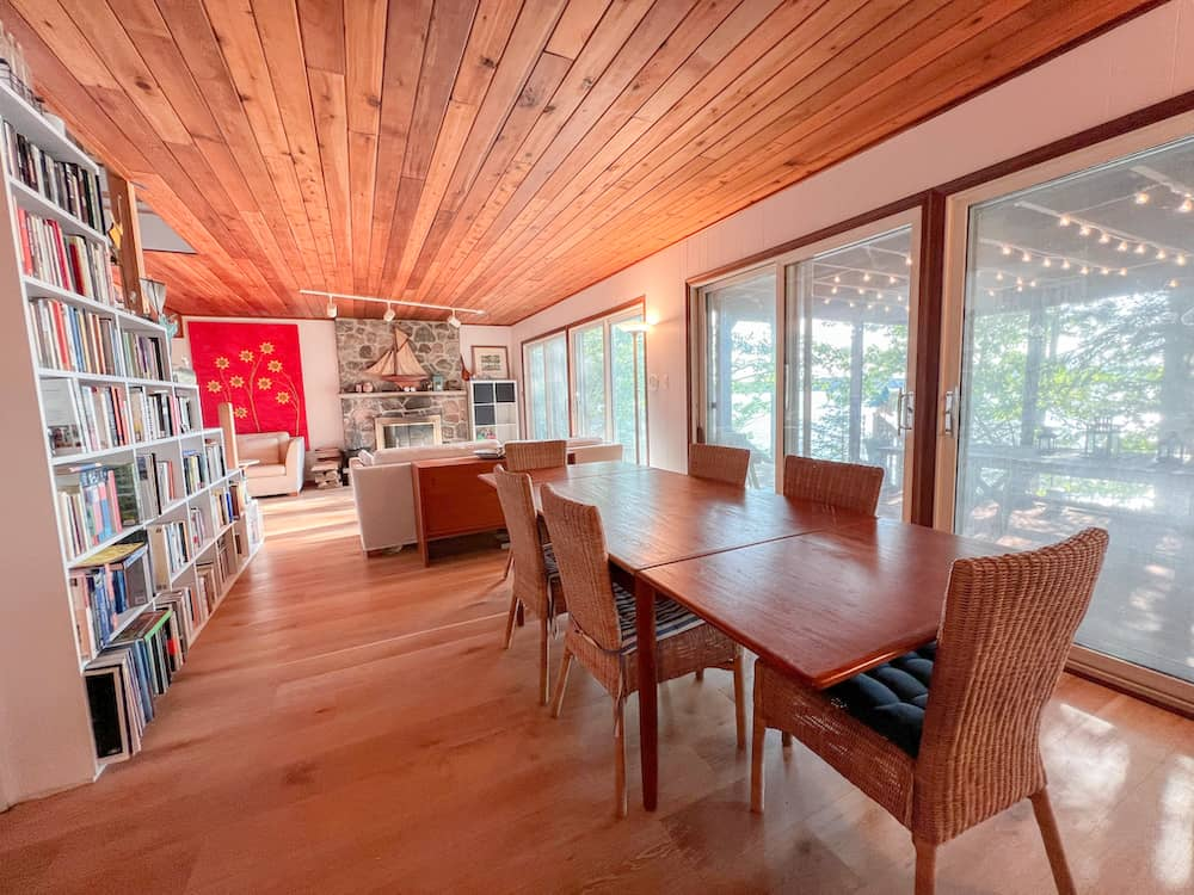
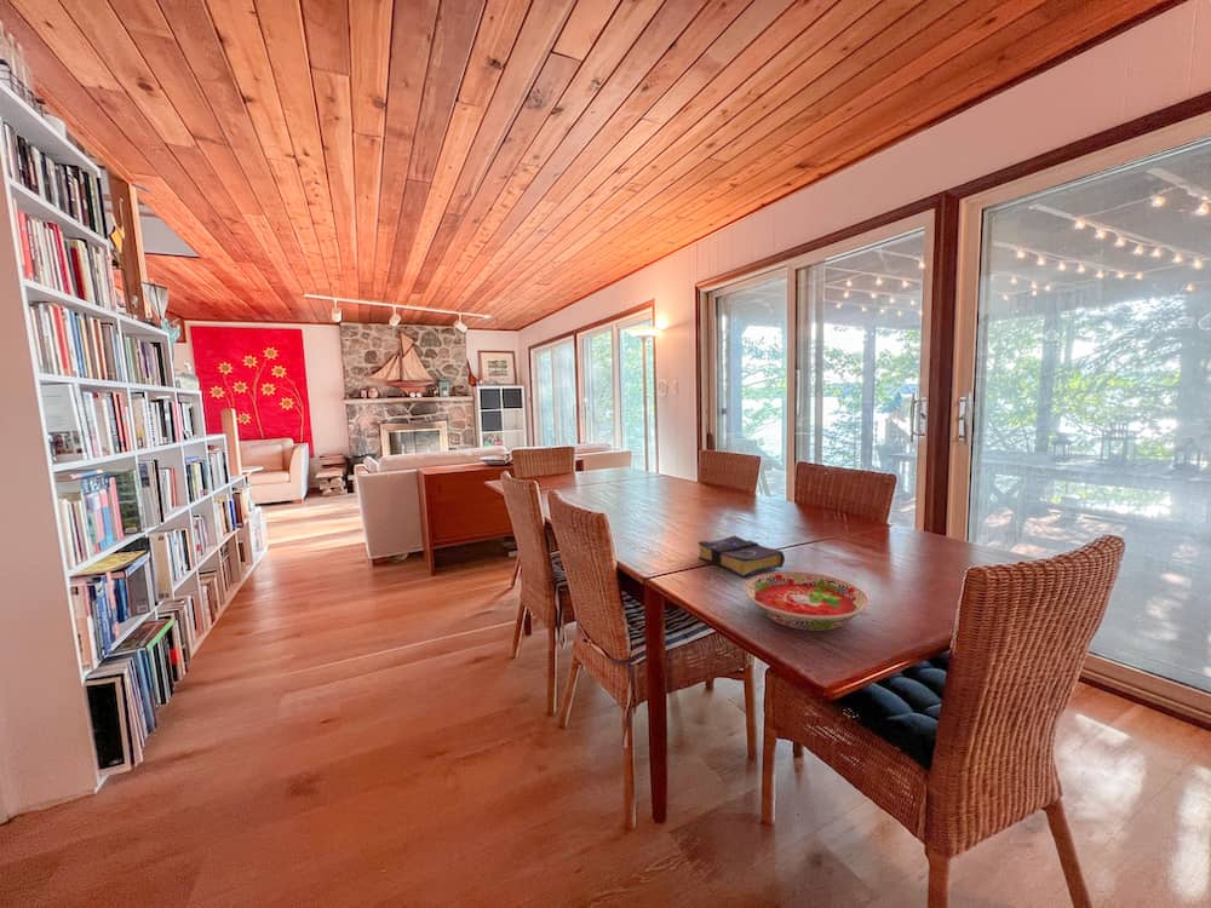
+ book [698,534,786,579]
+ bowl [742,570,871,632]
